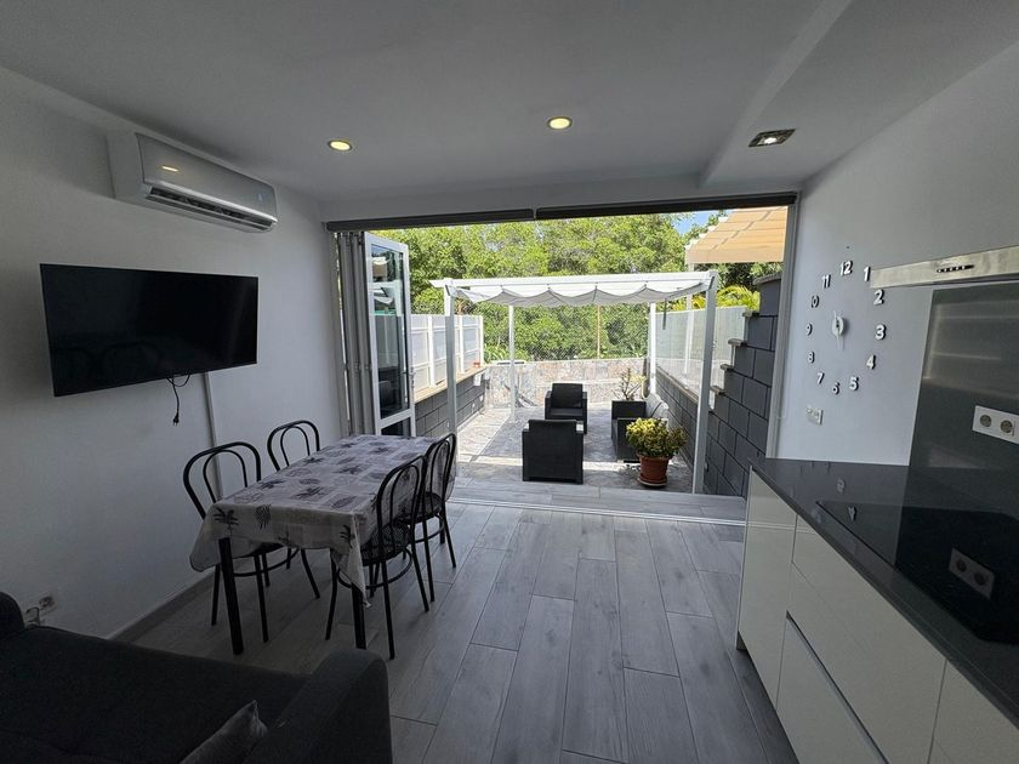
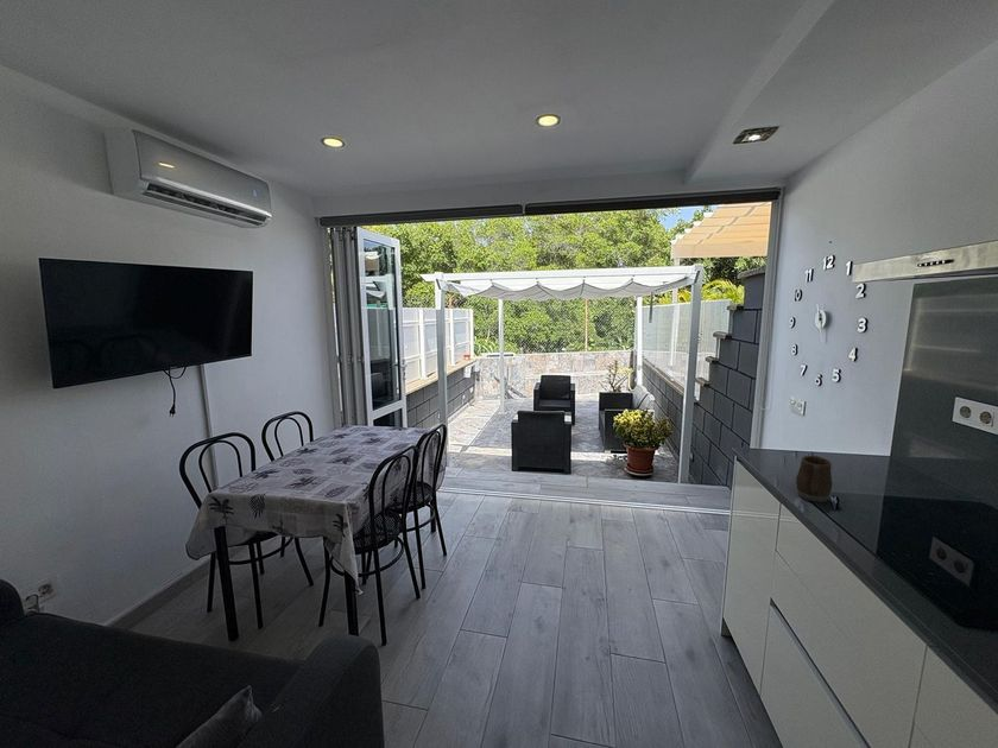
+ mug [795,455,833,502]
